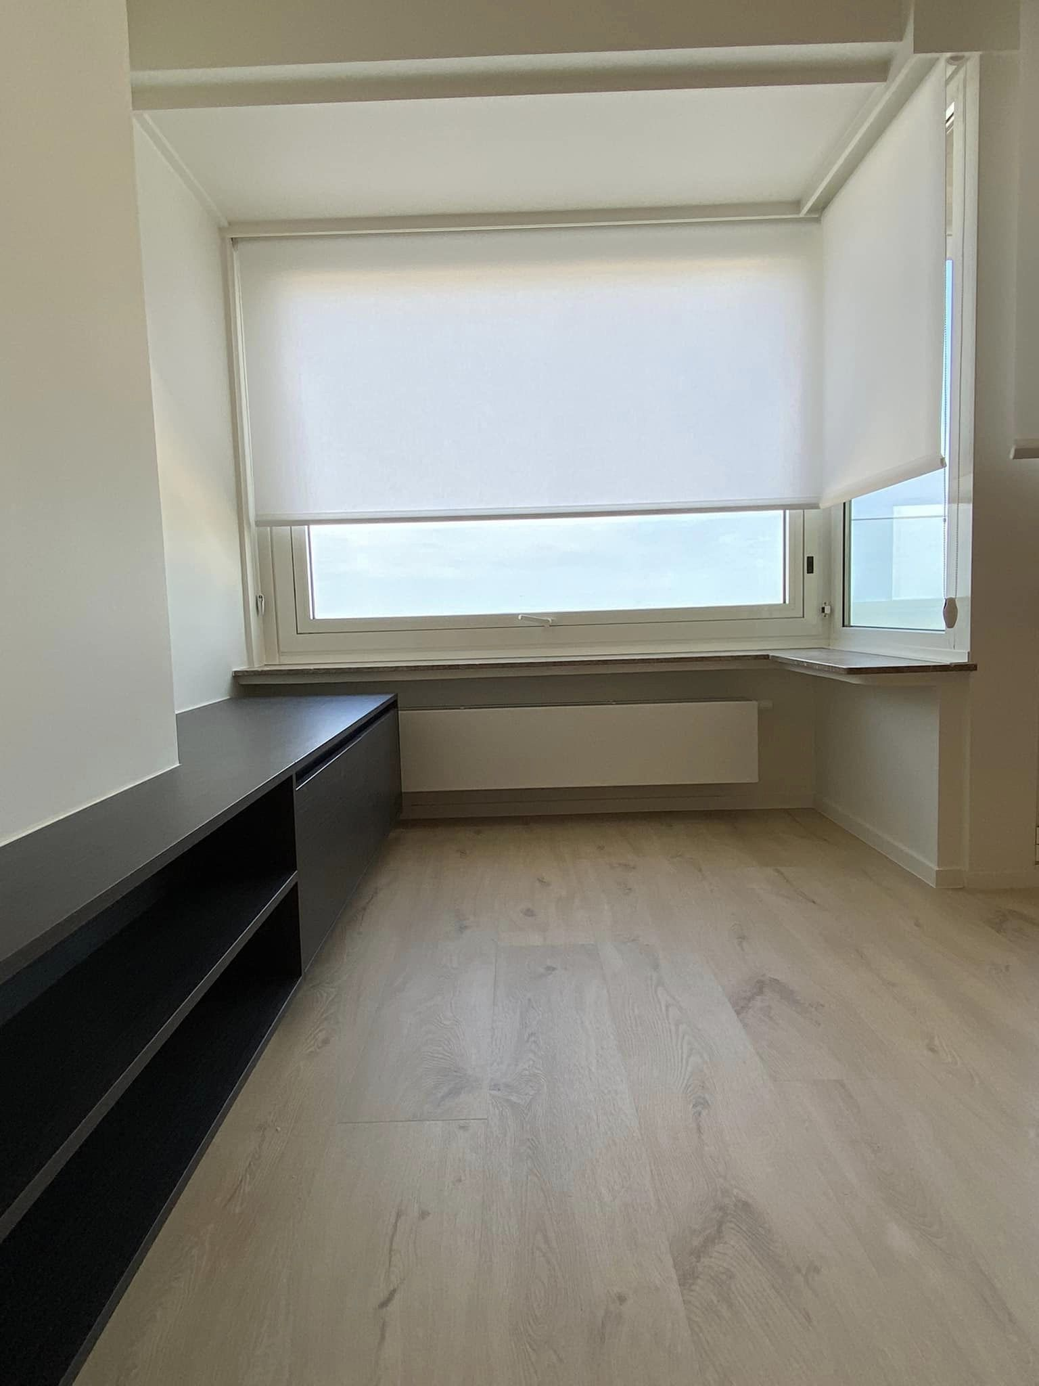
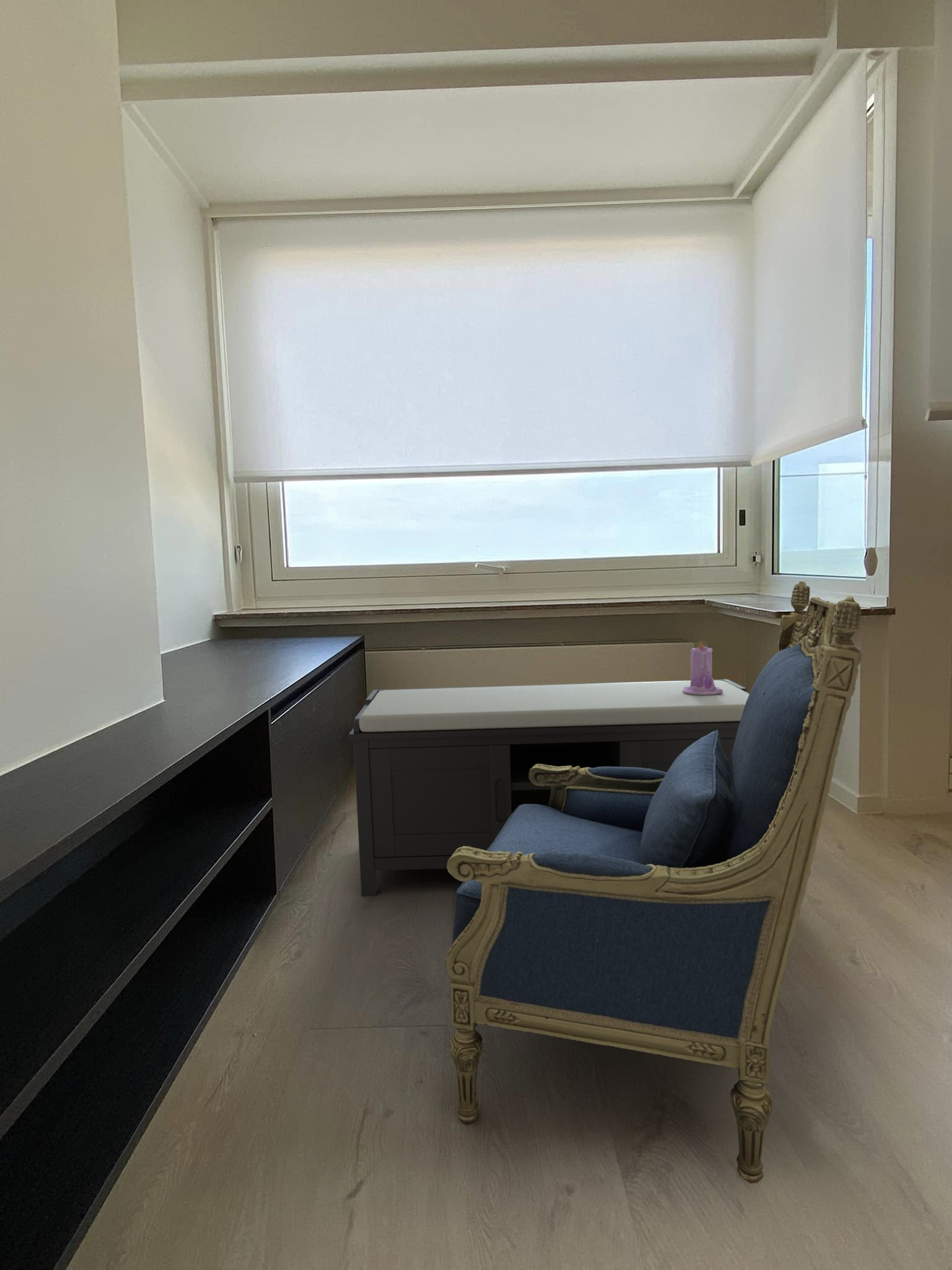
+ armchair [444,580,862,1184]
+ bench [348,679,749,897]
+ candle [683,640,723,695]
